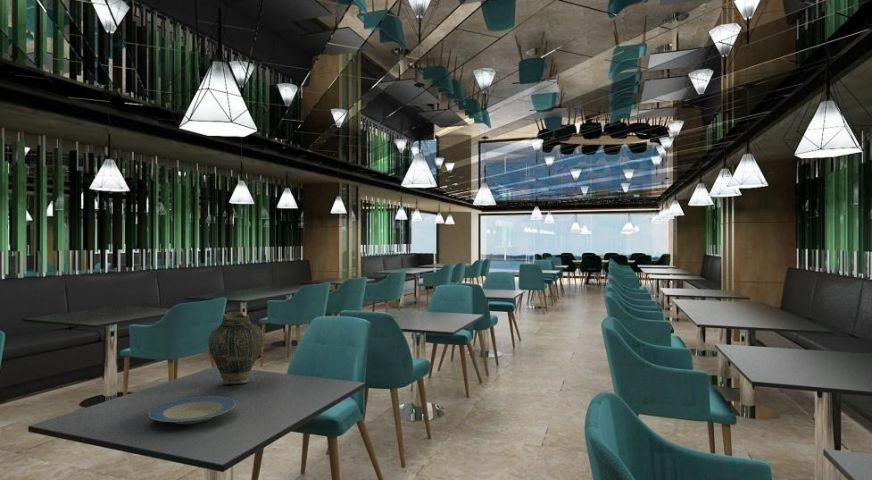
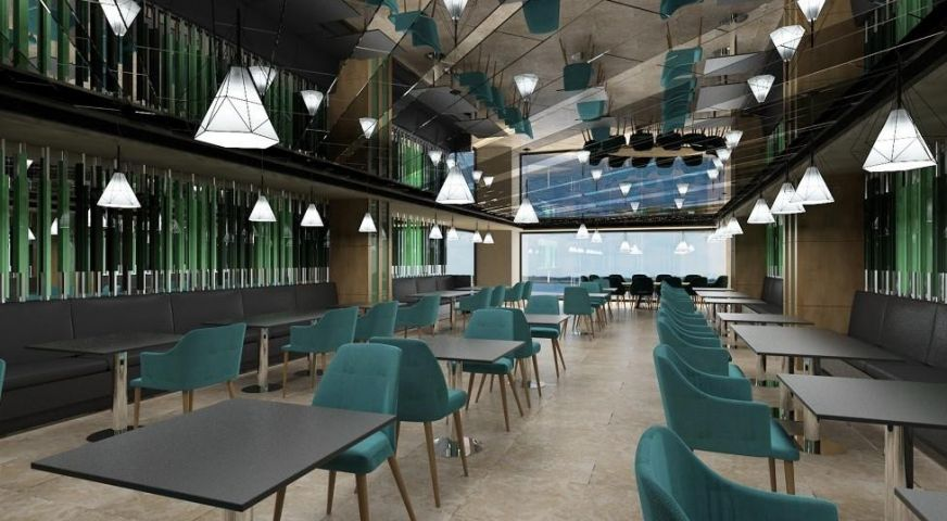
- vase [207,311,264,385]
- plate [147,395,237,425]
